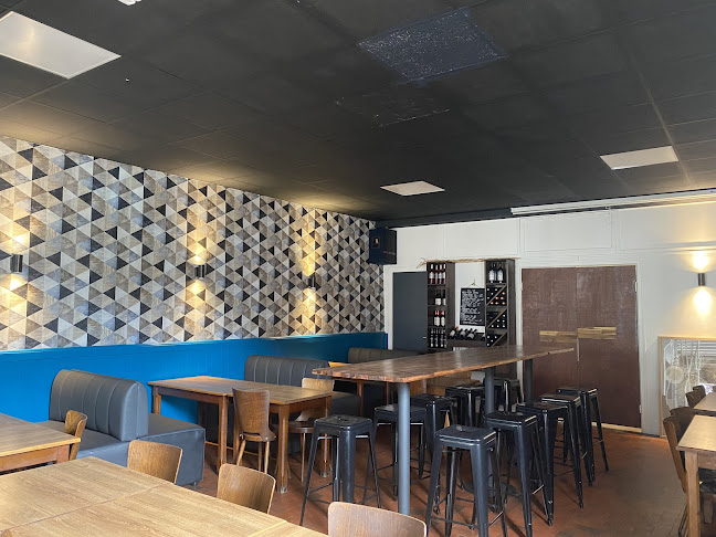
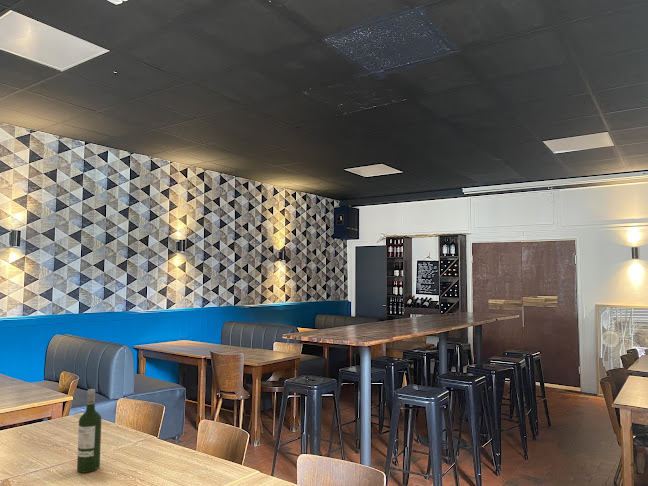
+ wine bottle [76,388,102,474]
